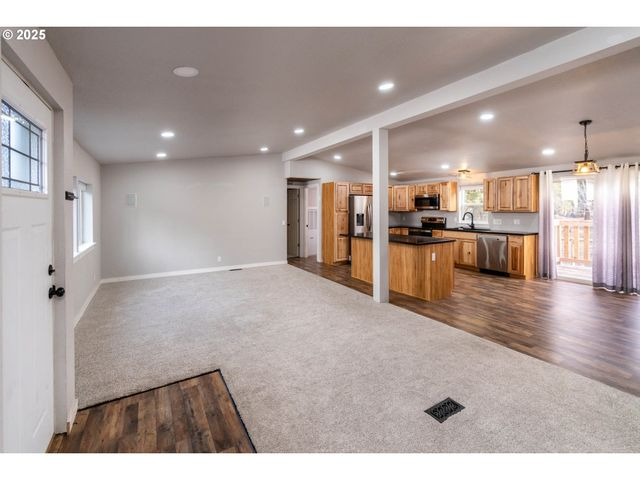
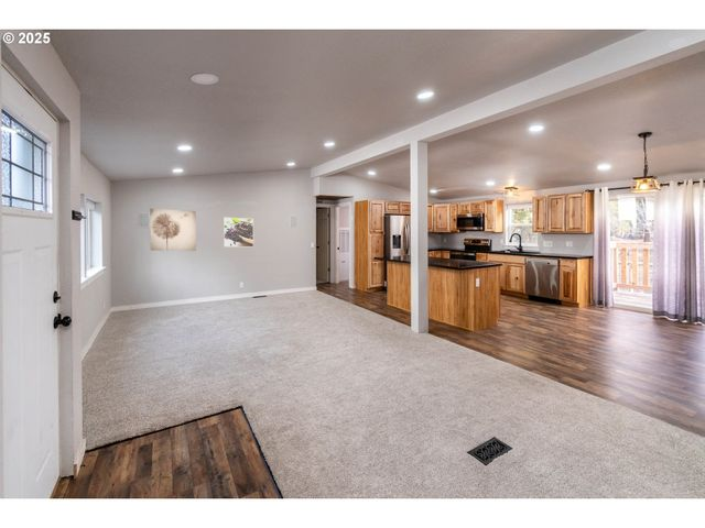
+ wall art [149,208,197,252]
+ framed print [223,217,254,248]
